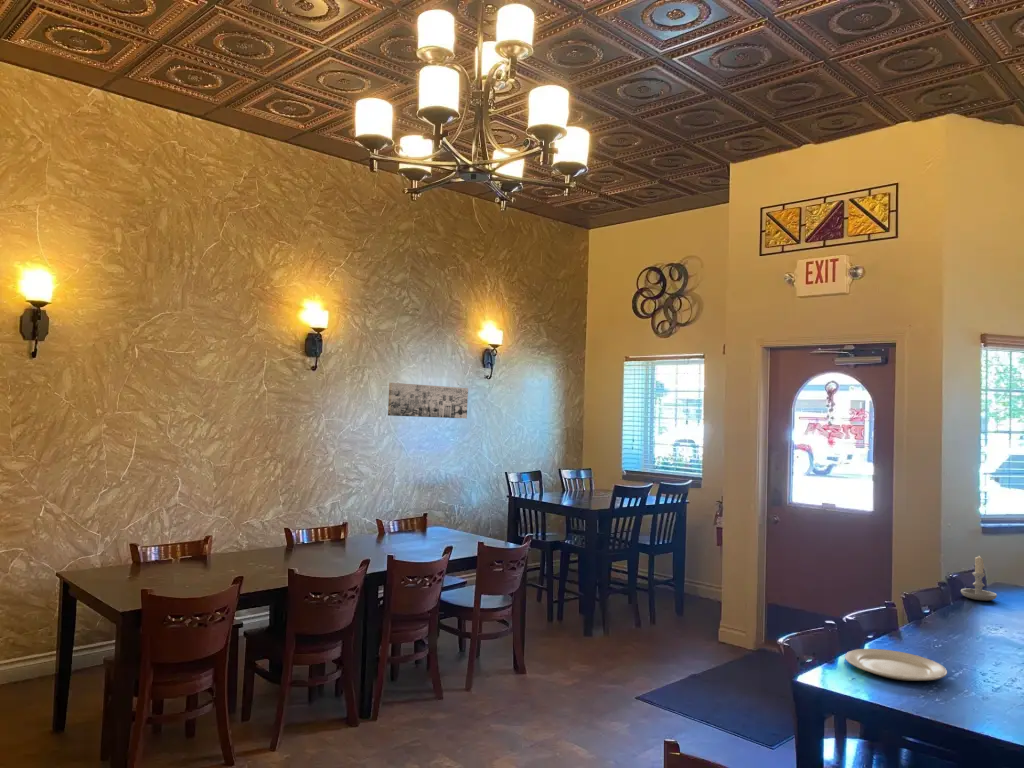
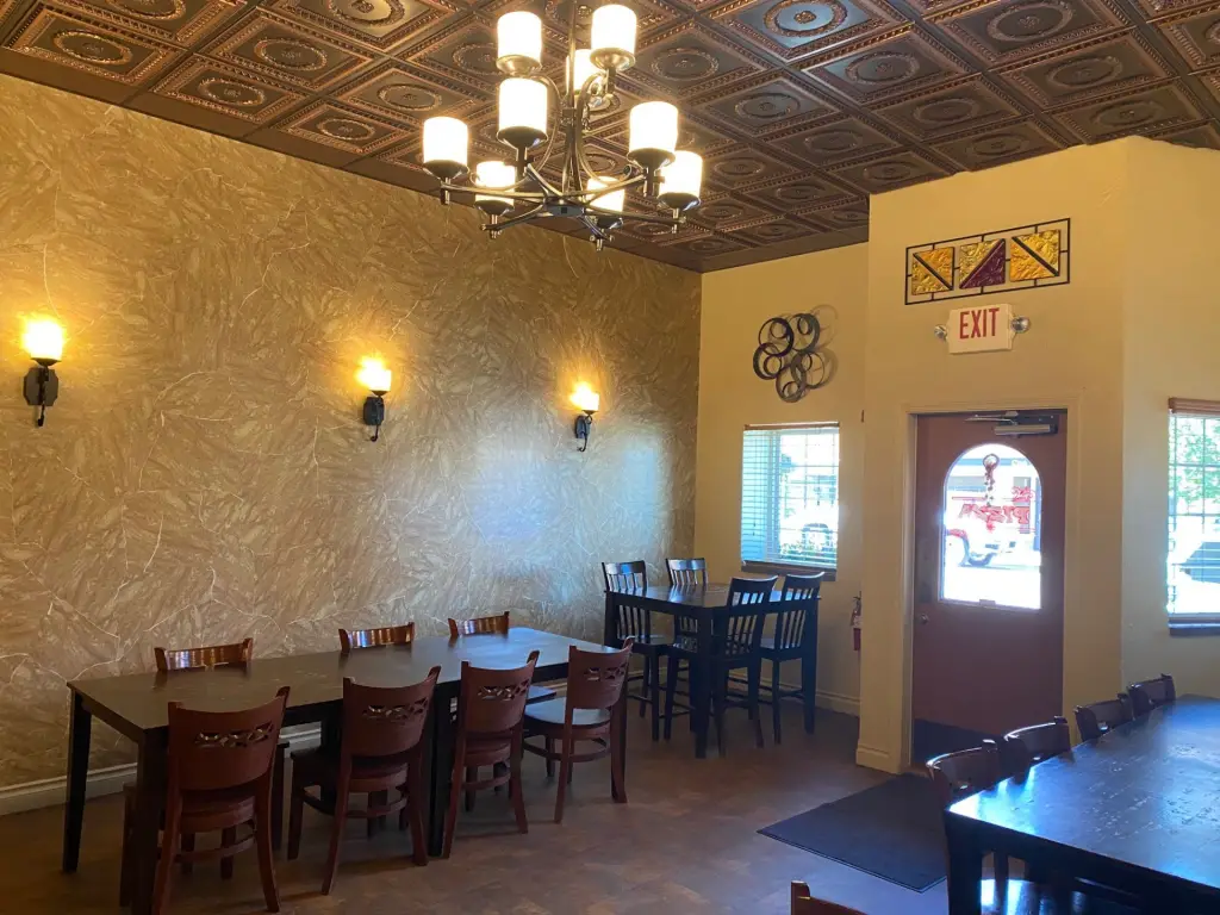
- chinaware [844,648,948,682]
- candle [960,554,998,602]
- wall art [387,382,469,419]
